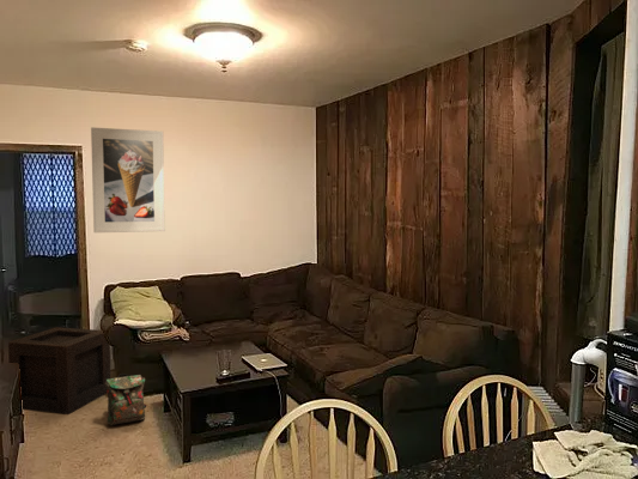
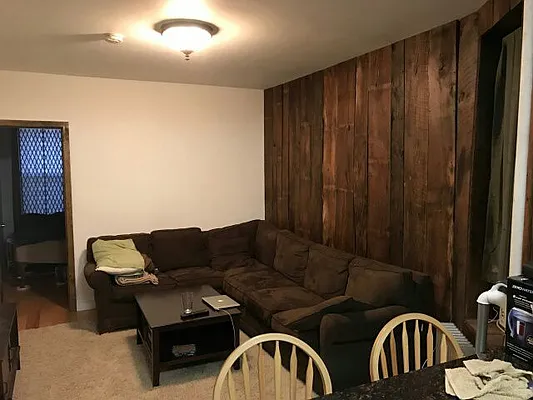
- backpack [105,372,148,426]
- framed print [90,126,166,234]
- wooden crate [7,327,111,416]
